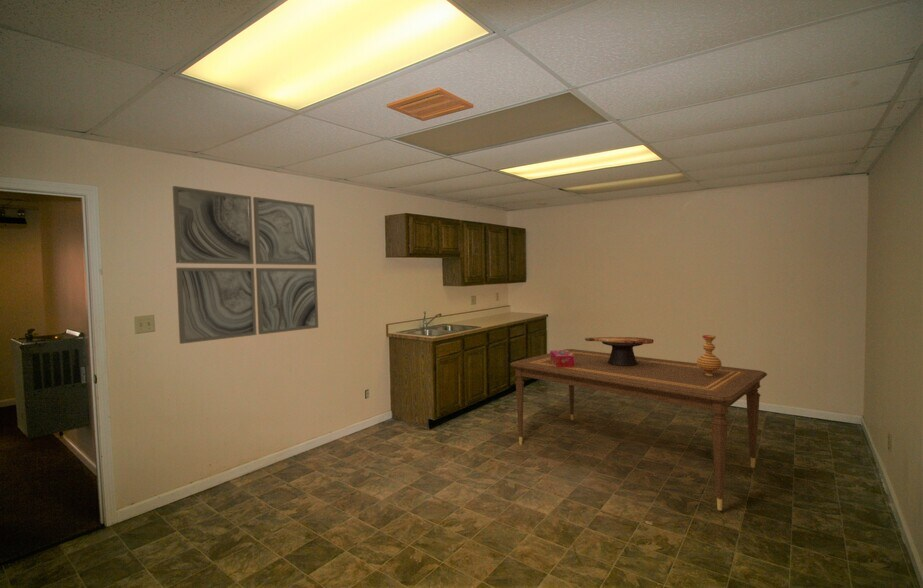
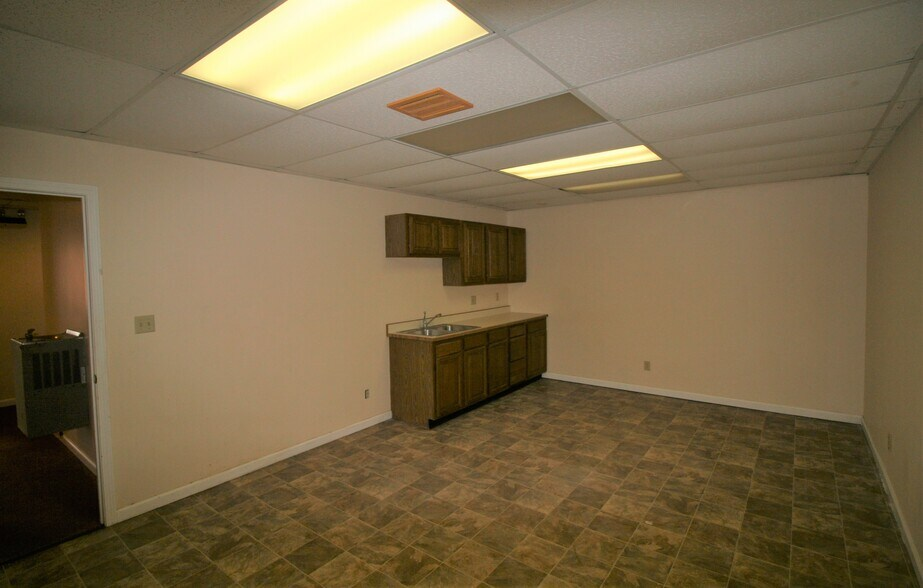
- wall art [172,185,319,345]
- dining table [509,348,768,511]
- vase [696,334,723,376]
- tissue box [549,349,575,368]
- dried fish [584,336,655,366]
